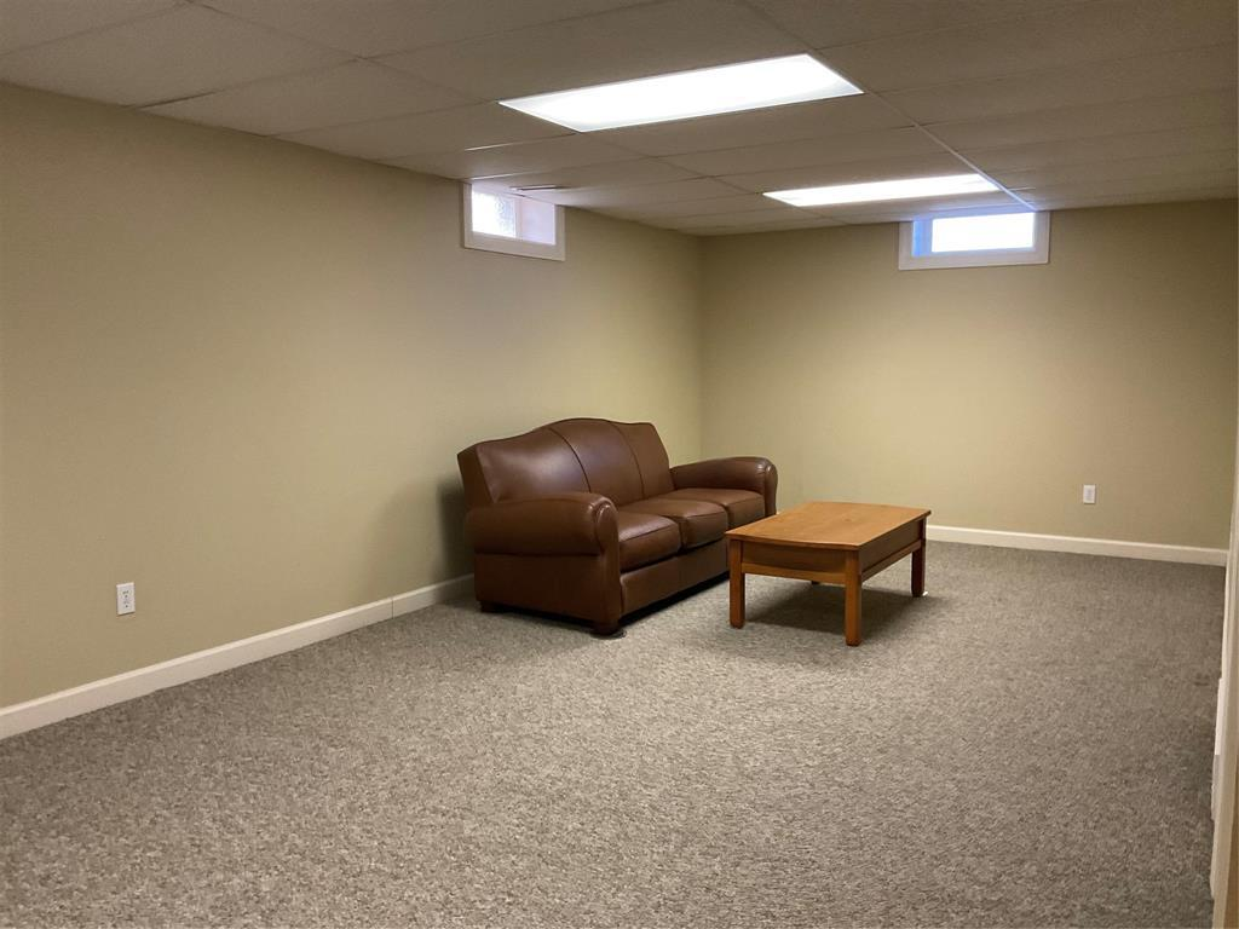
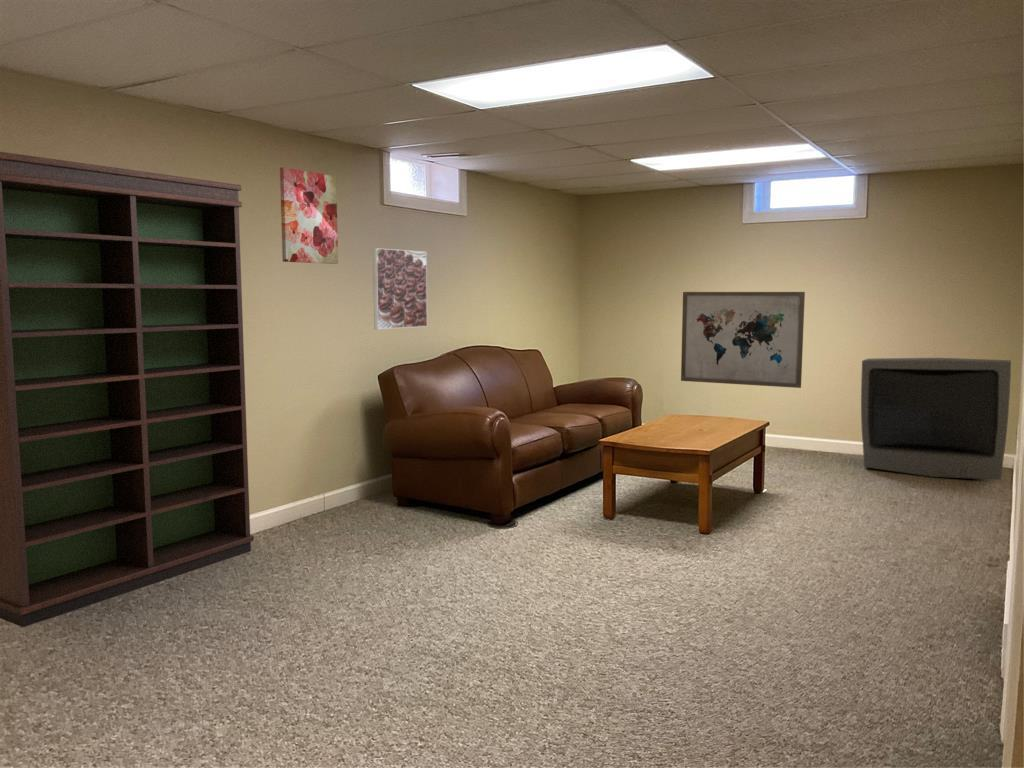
+ television [860,357,1012,481]
+ wall art [680,291,806,389]
+ bookshelf [0,151,255,628]
+ wall art [279,166,339,265]
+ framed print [372,247,428,330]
